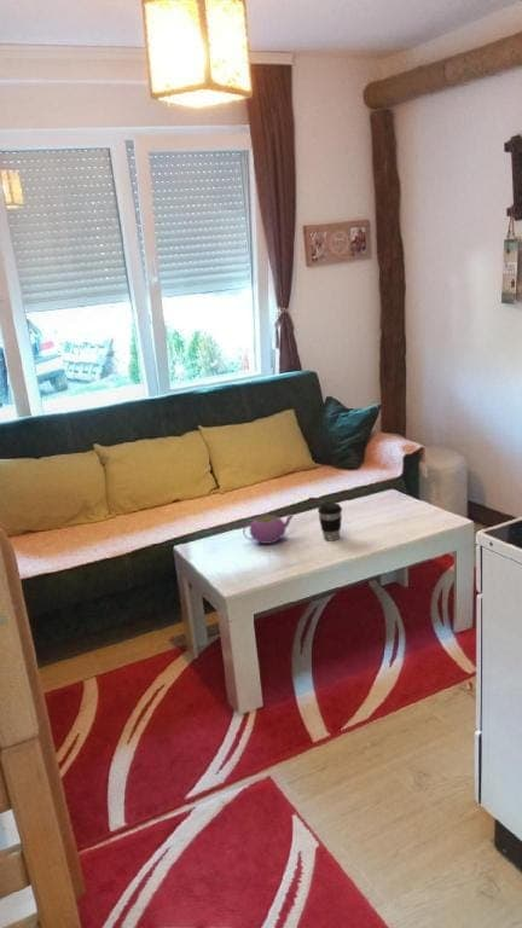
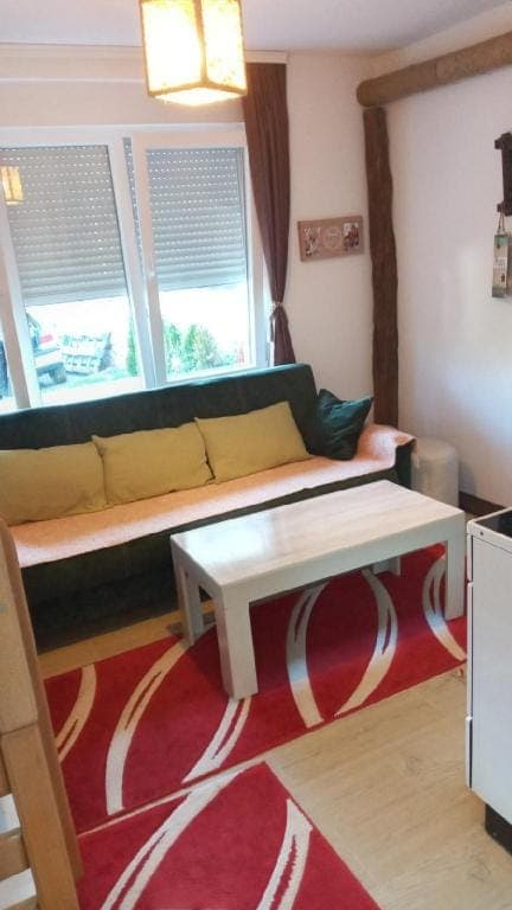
- coffee cup [317,501,343,541]
- teapot [242,512,295,545]
